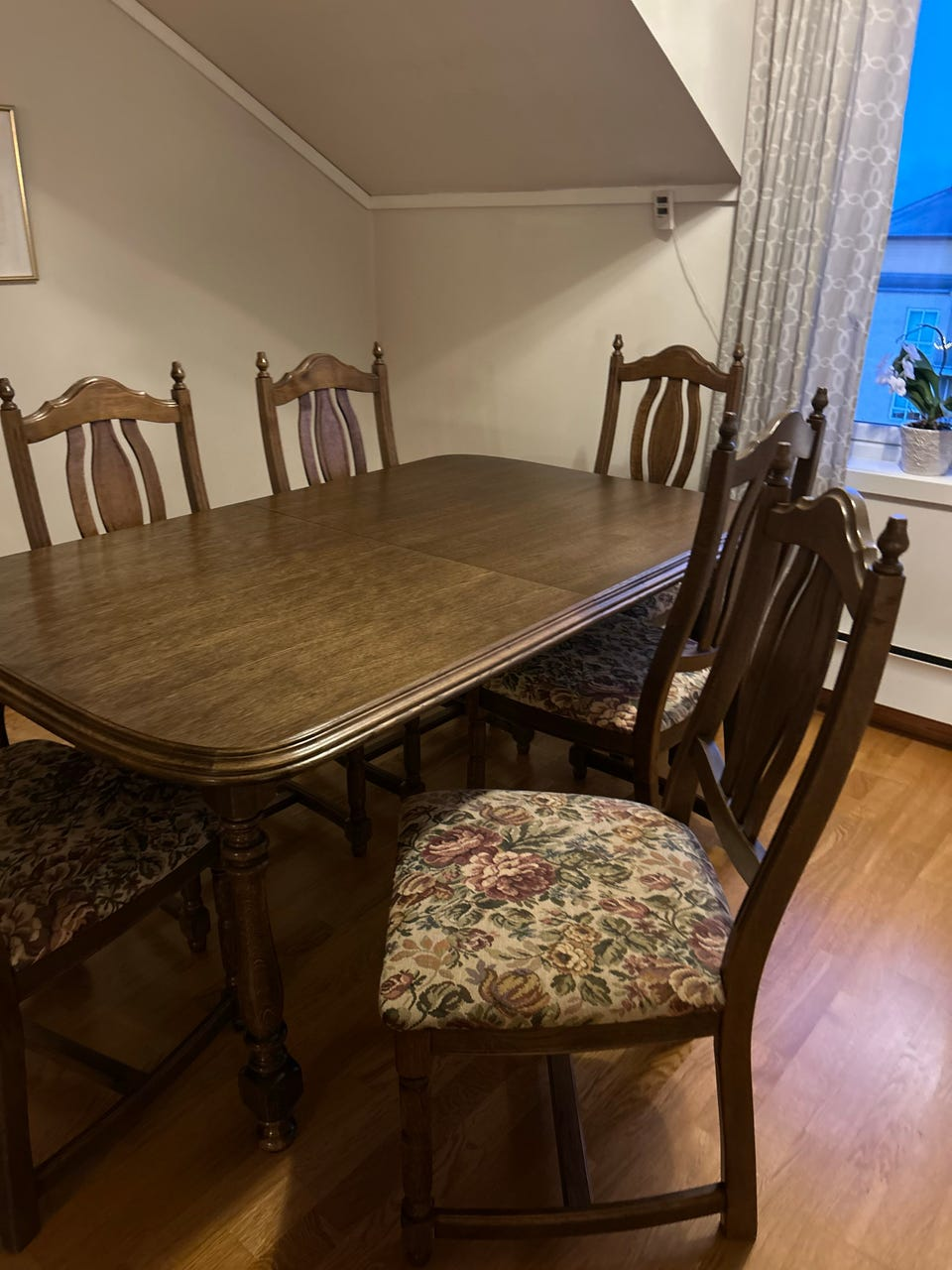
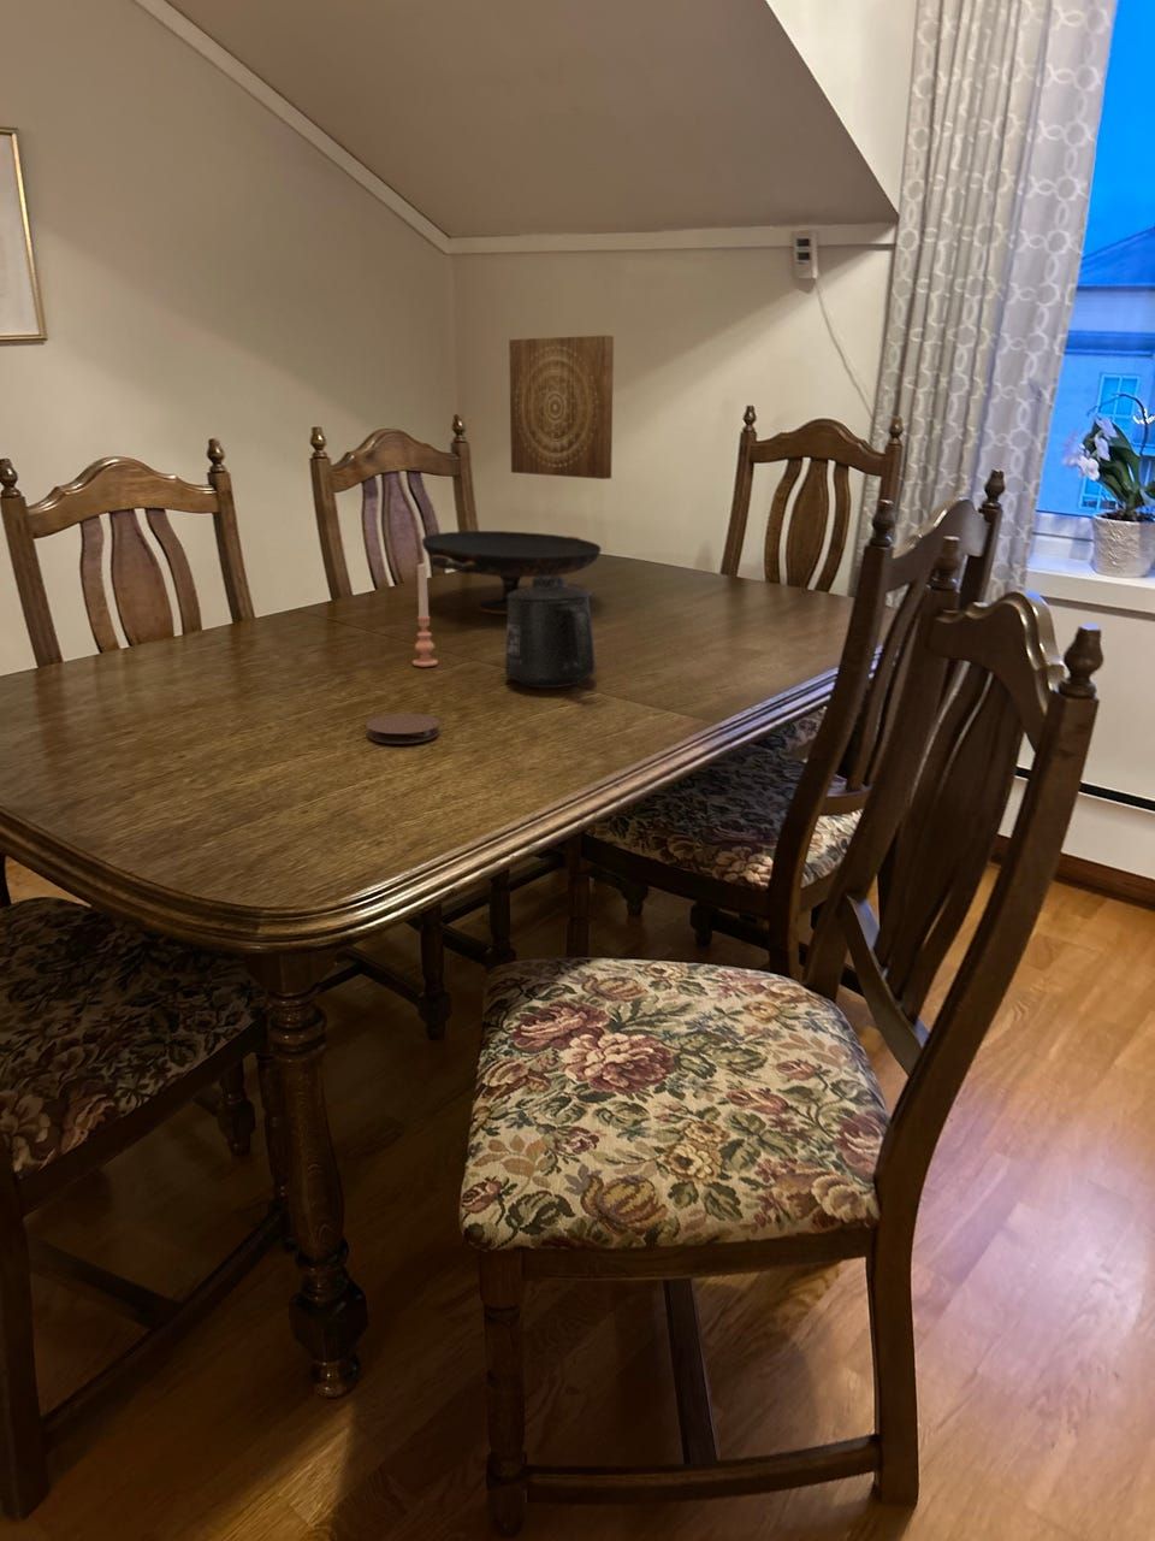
+ coaster [364,712,442,744]
+ candle [411,561,439,669]
+ mug [505,574,597,689]
+ wall art [507,335,615,481]
+ decorative bowl [421,530,603,615]
